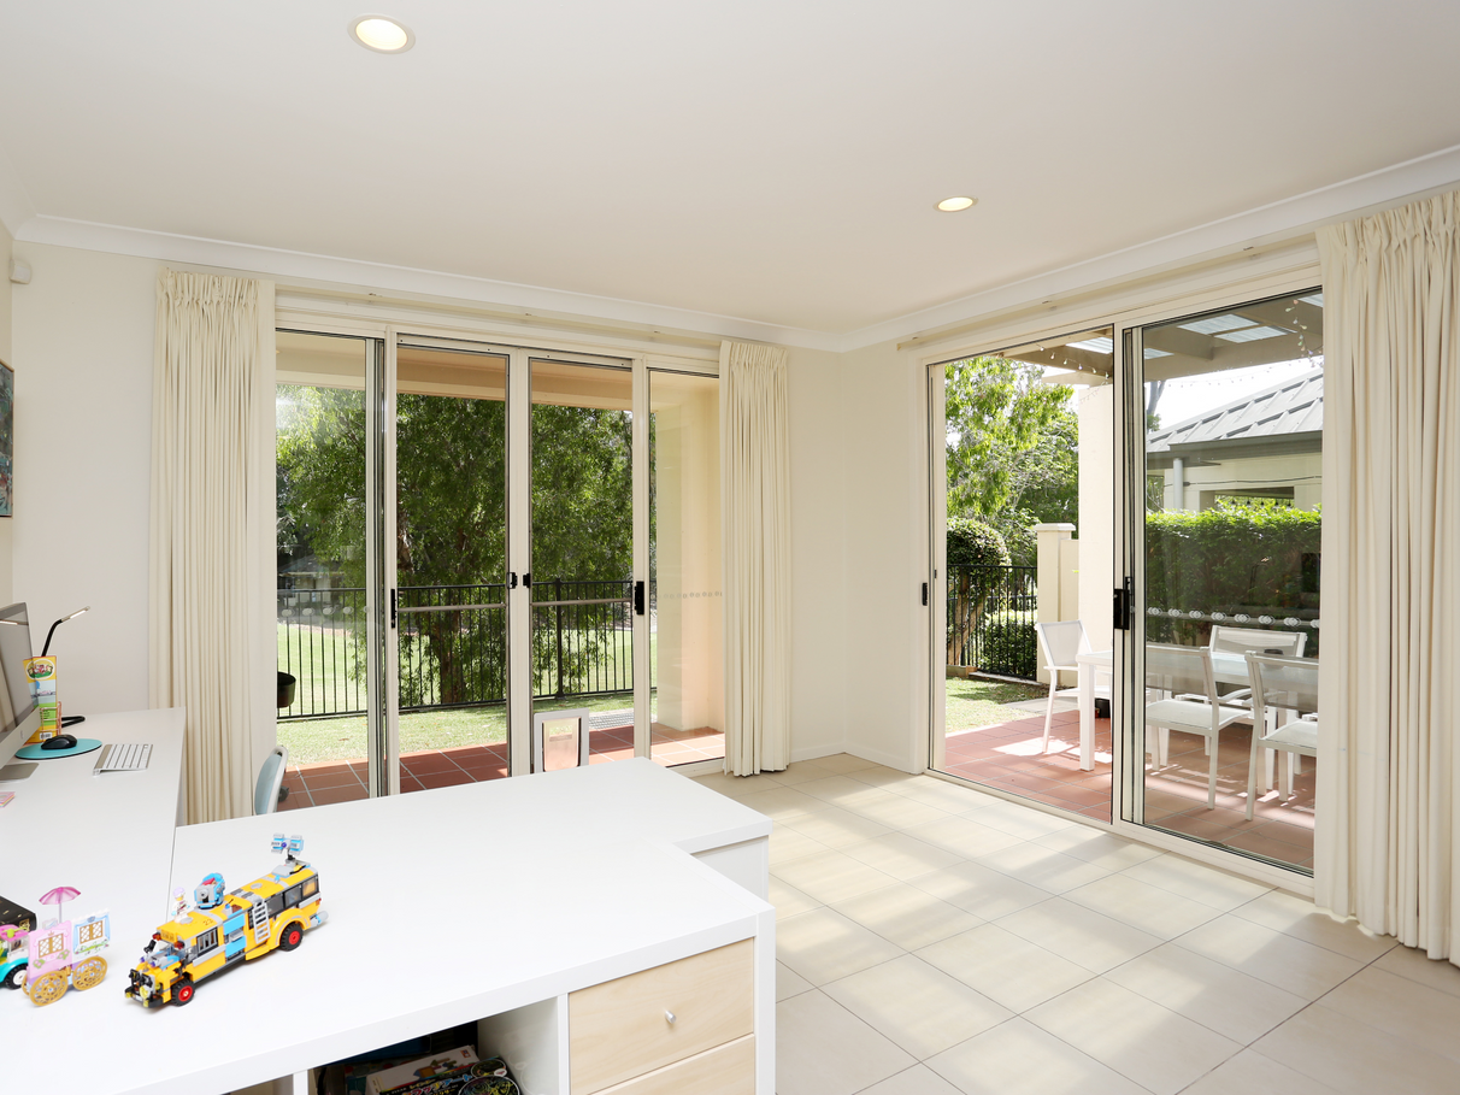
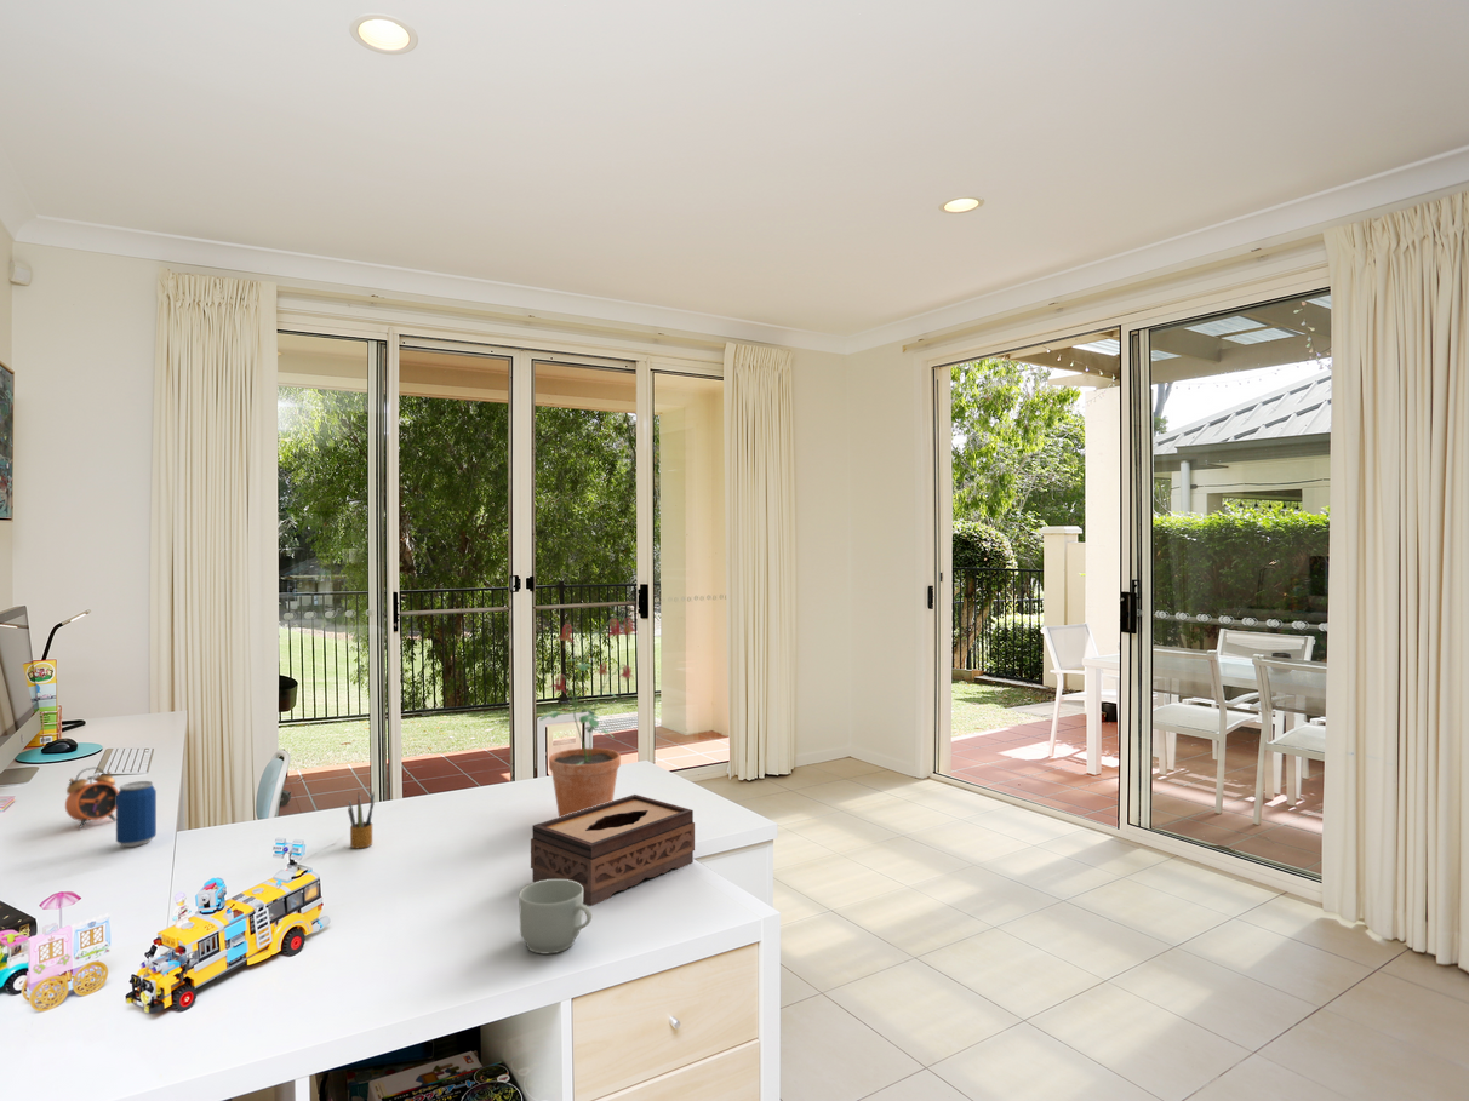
+ alarm clock [64,767,119,830]
+ pencil box [347,791,376,849]
+ potted plant [538,615,638,818]
+ beverage can [115,780,158,848]
+ mug [518,879,593,954]
+ tissue box [530,793,696,907]
